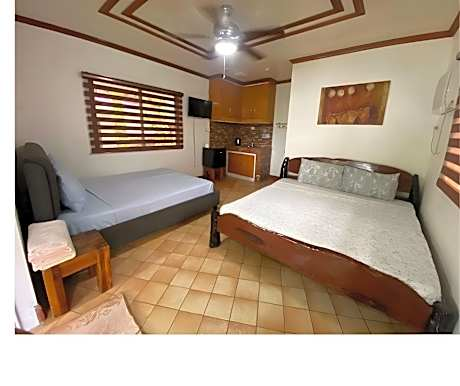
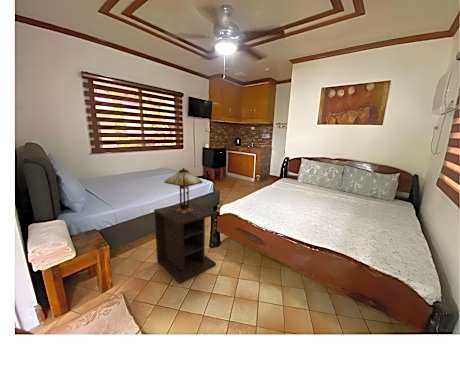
+ table lamp [163,167,203,214]
+ nightstand [153,201,218,284]
